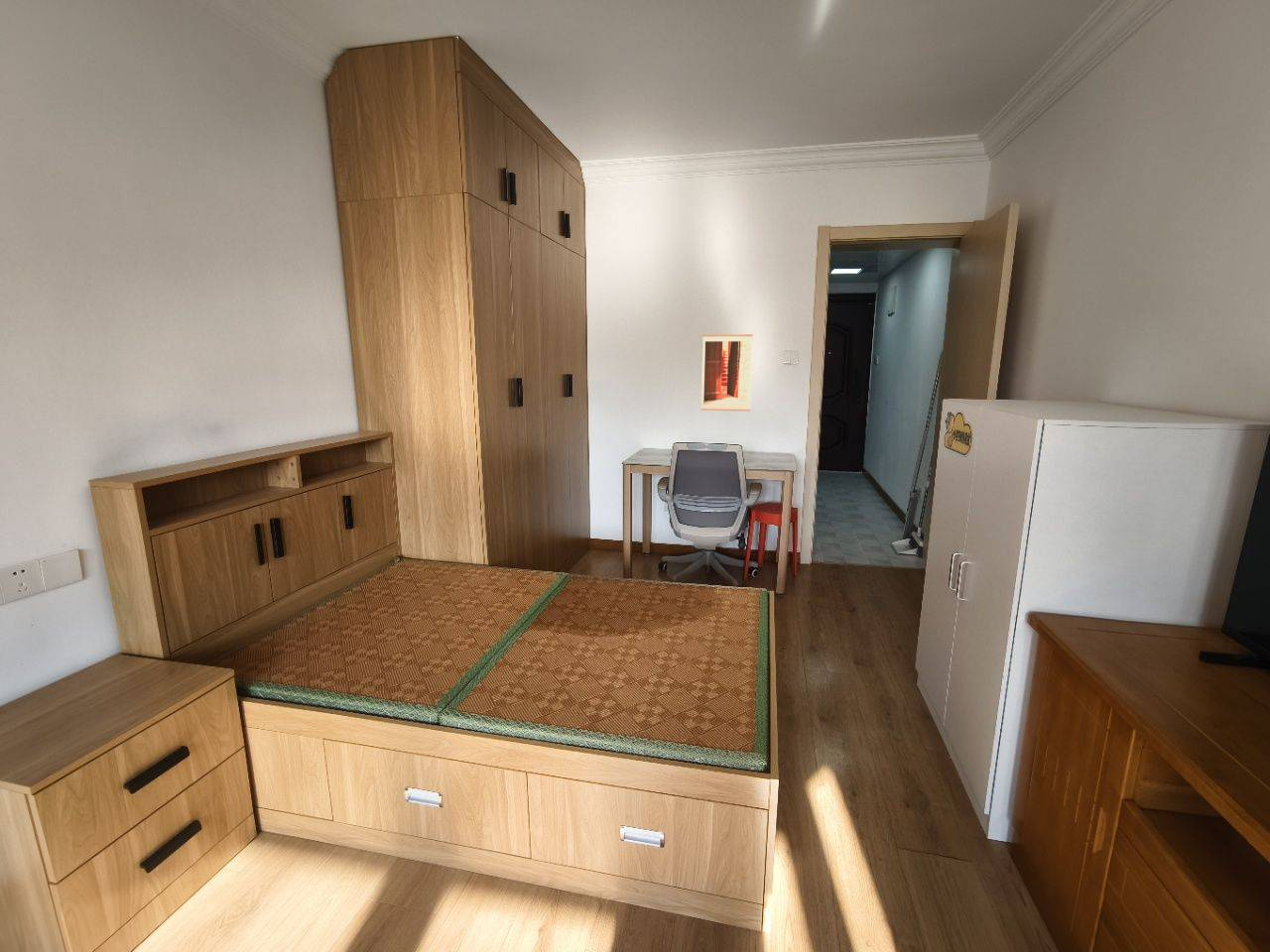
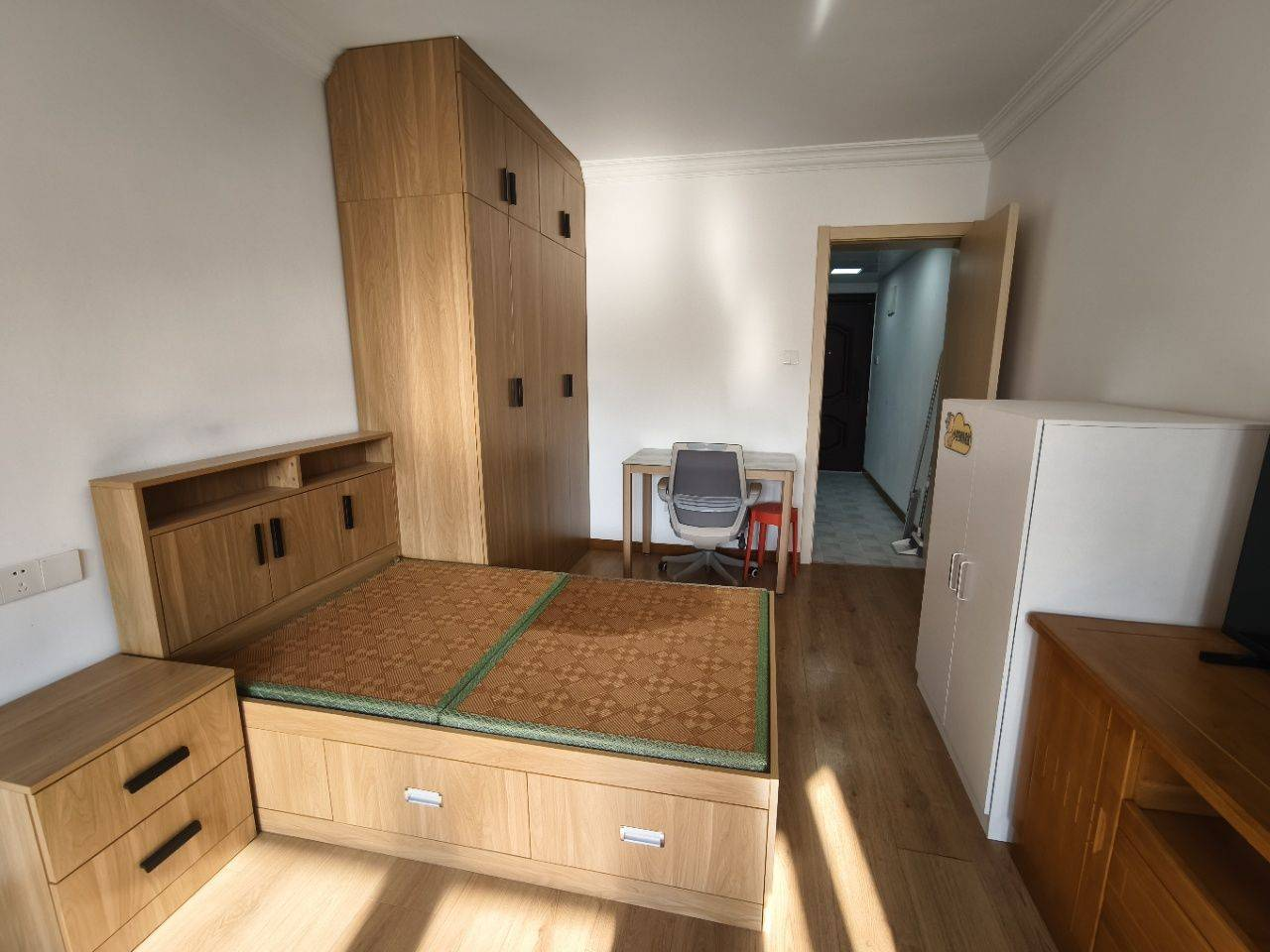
- wall art [700,333,754,413]
